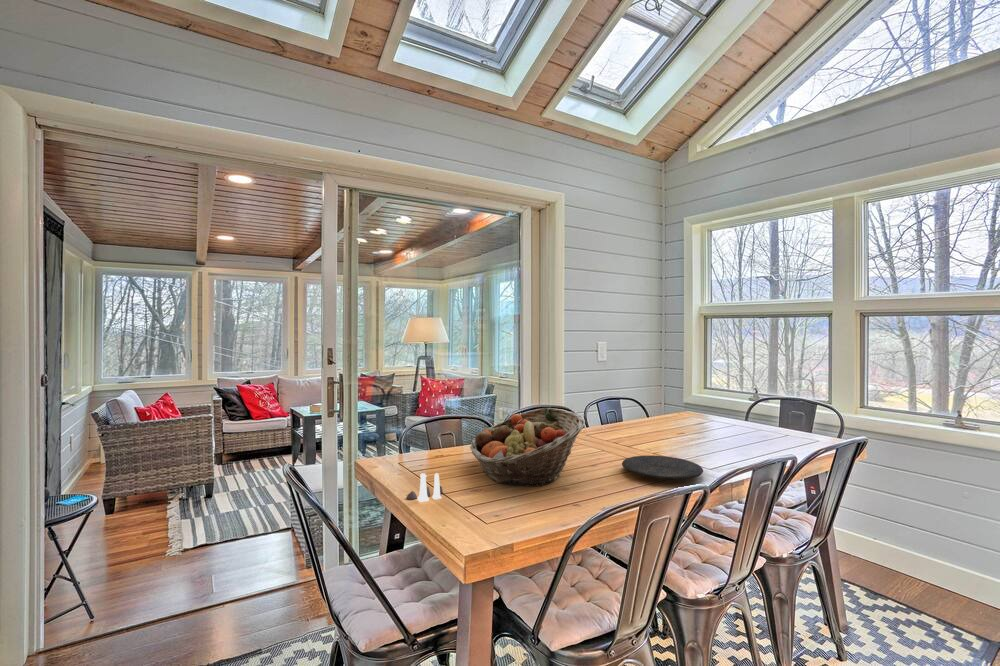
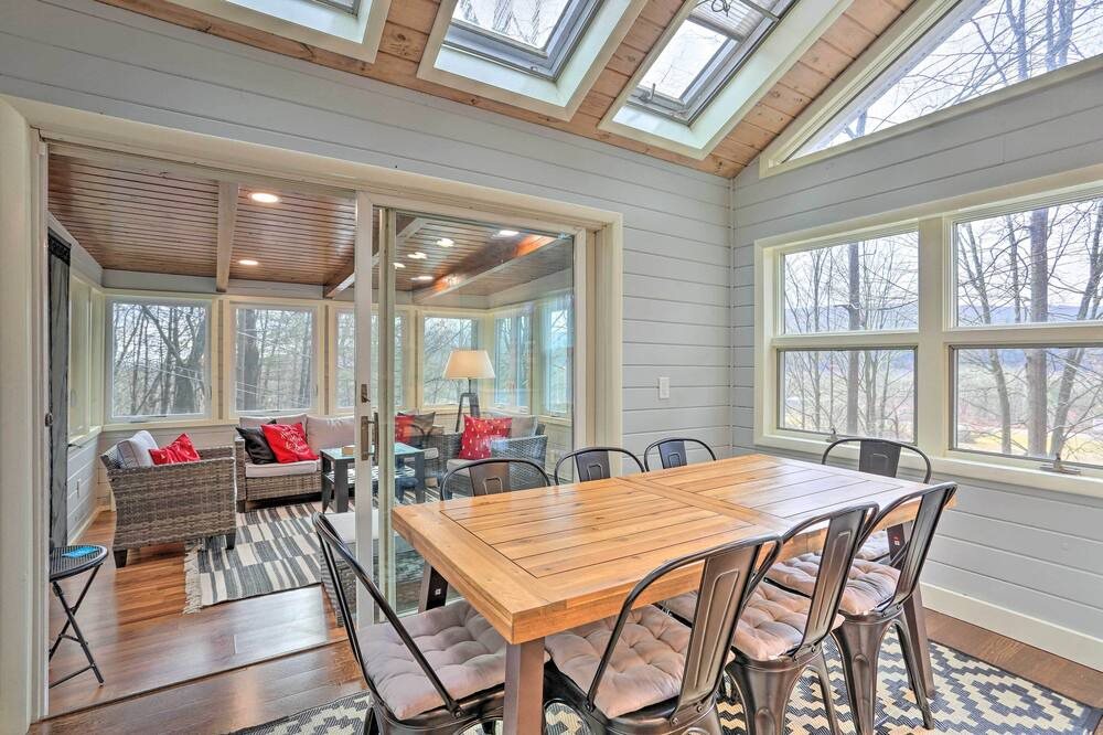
- plate [621,454,704,480]
- fruit basket [469,407,586,487]
- salt and pepper shaker set [405,472,444,503]
